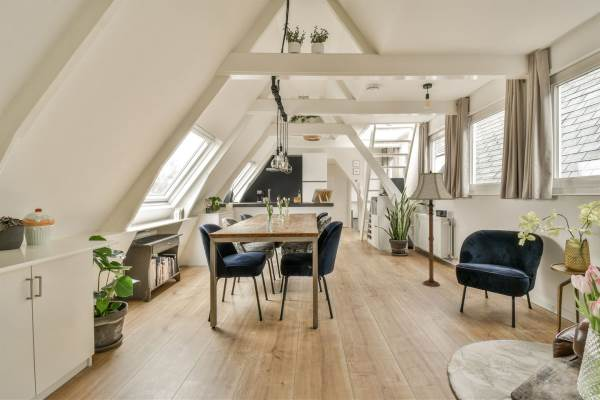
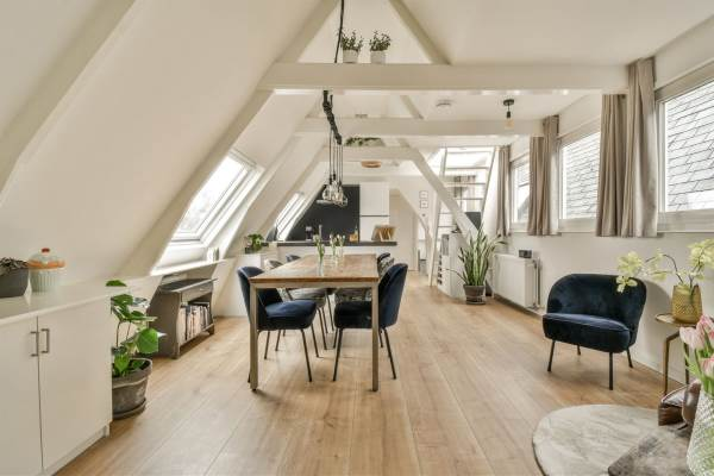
- floor lamp [408,169,455,287]
